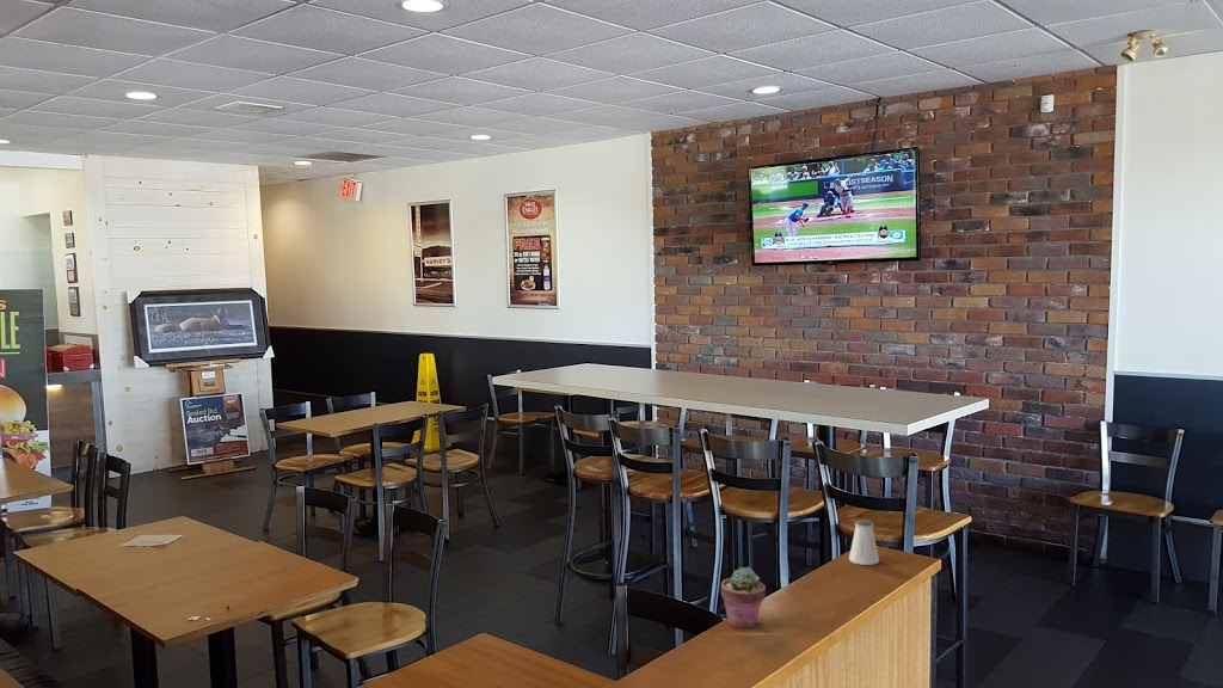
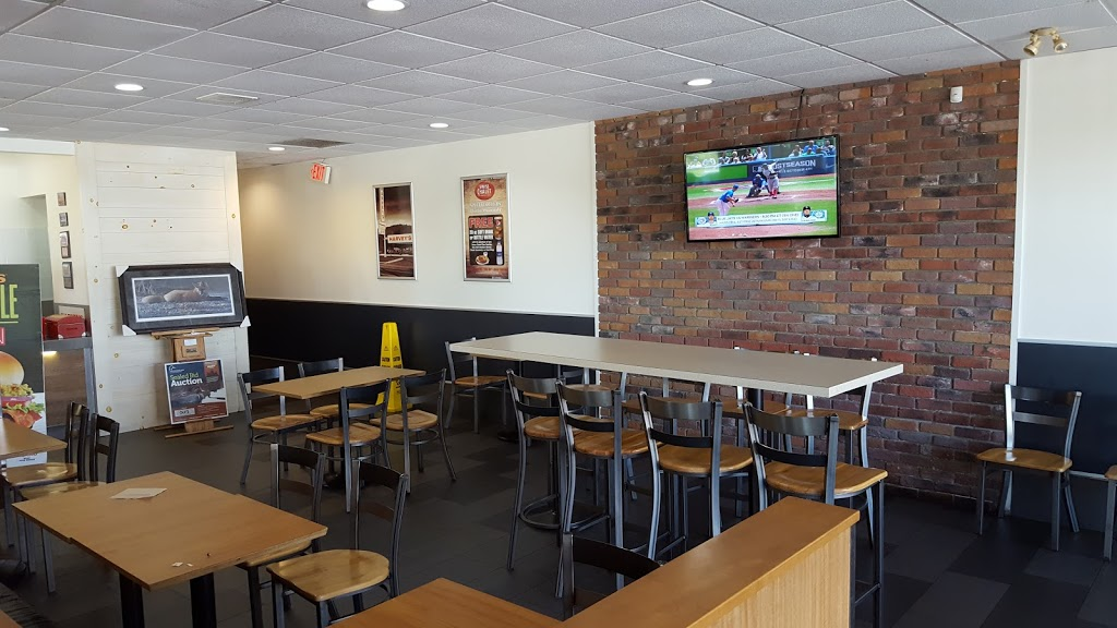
- potted succulent [720,566,767,629]
- saltshaker [848,518,880,566]
